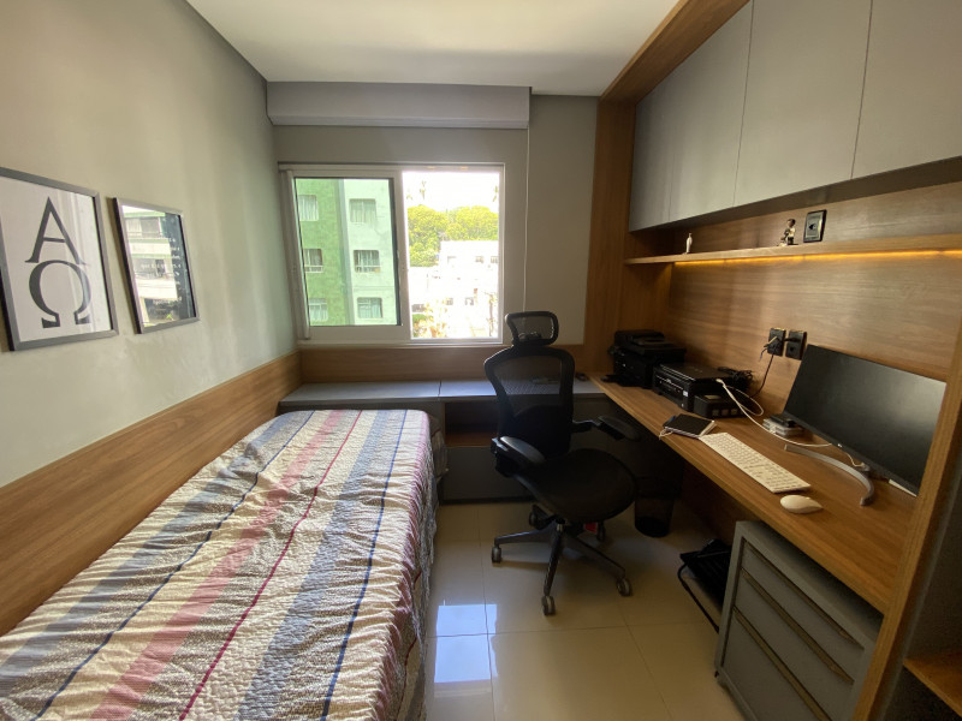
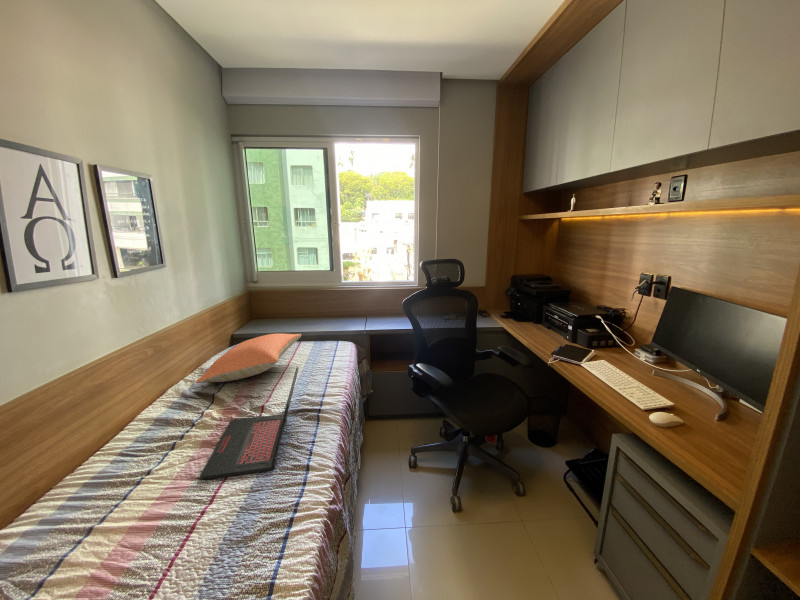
+ laptop [199,366,300,480]
+ pillow [195,333,302,384]
